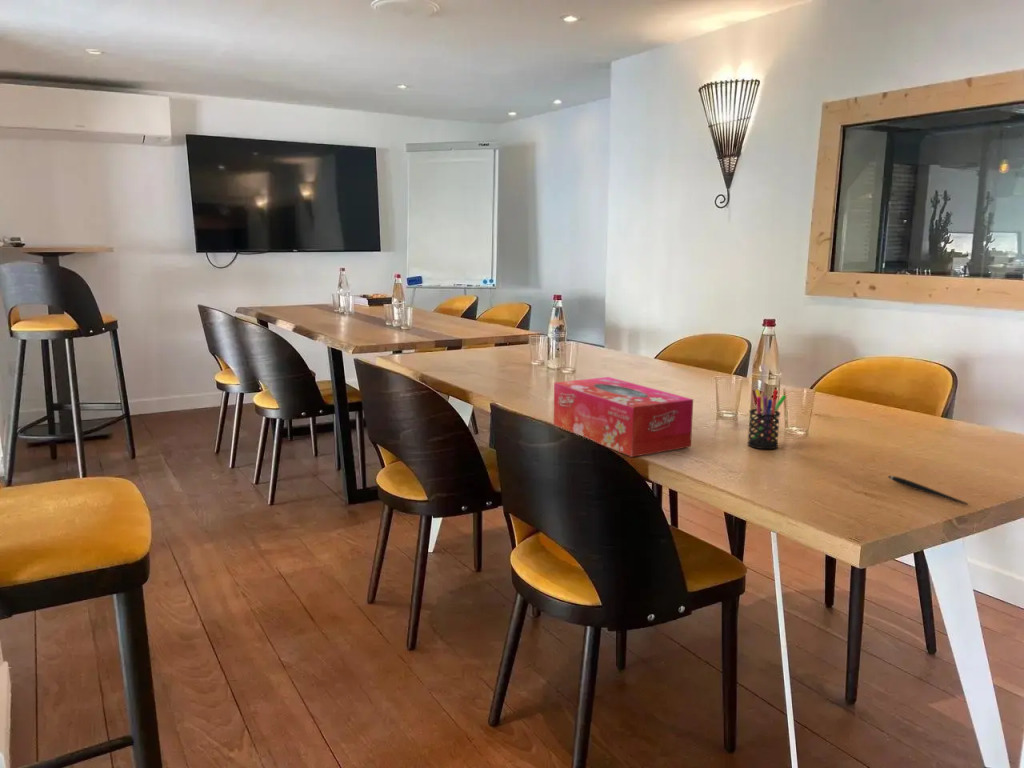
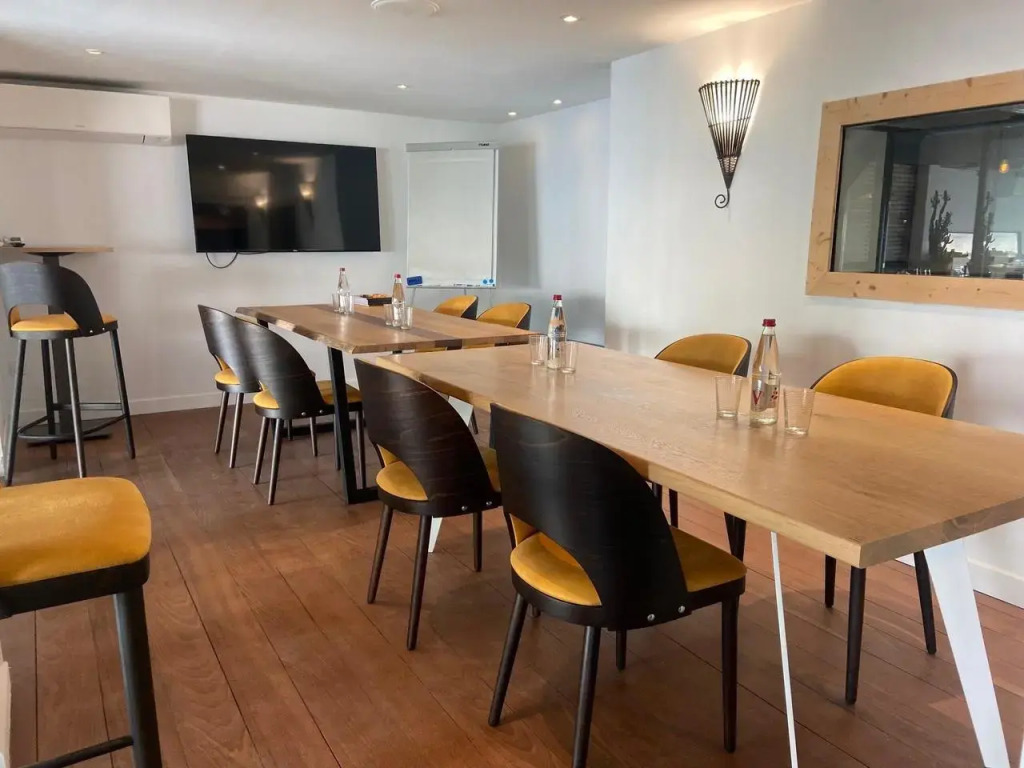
- tissue box [553,376,694,458]
- pen holder [746,388,787,450]
- pen [887,475,969,506]
